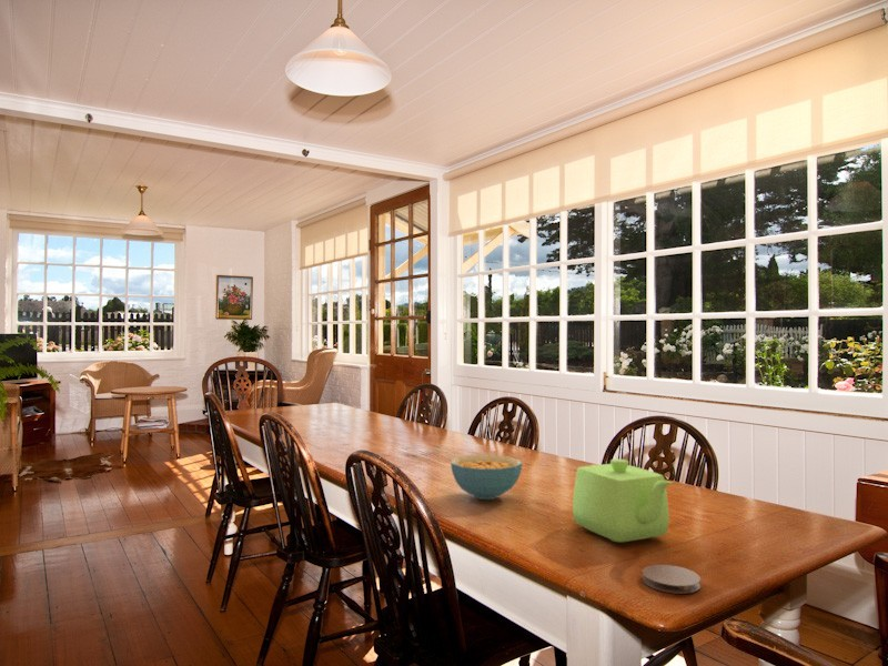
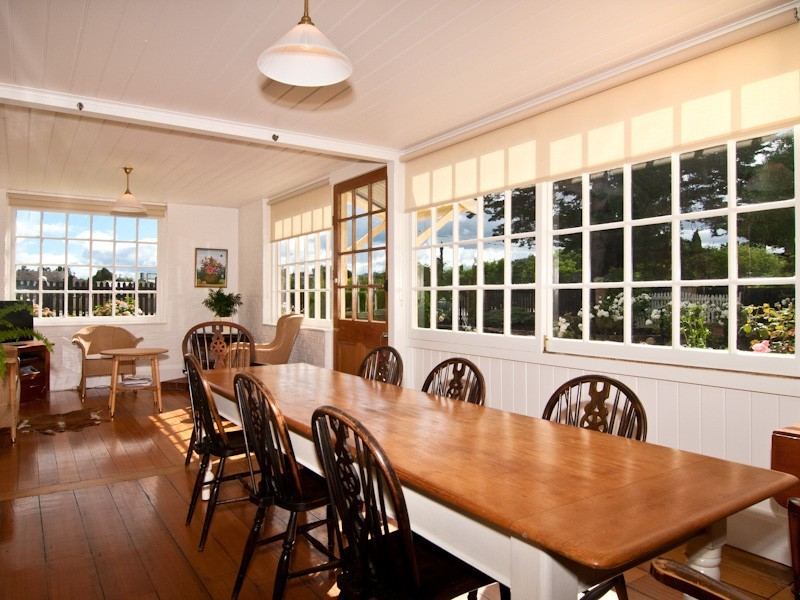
- cereal bowl [450,454,523,501]
- teapot [572,458,674,543]
- coaster [642,564,702,595]
